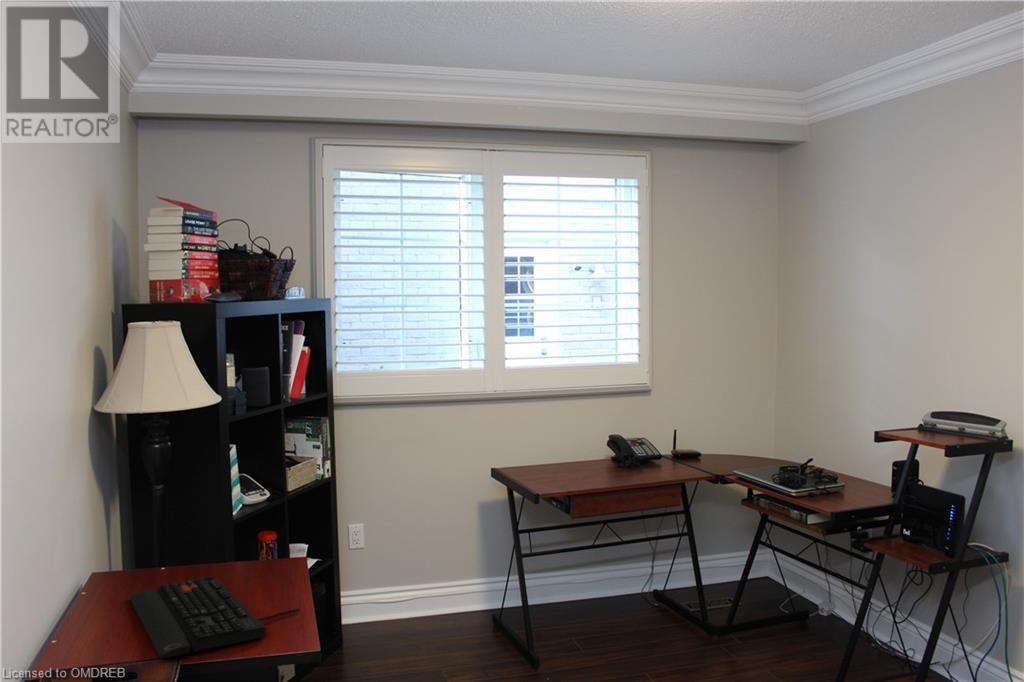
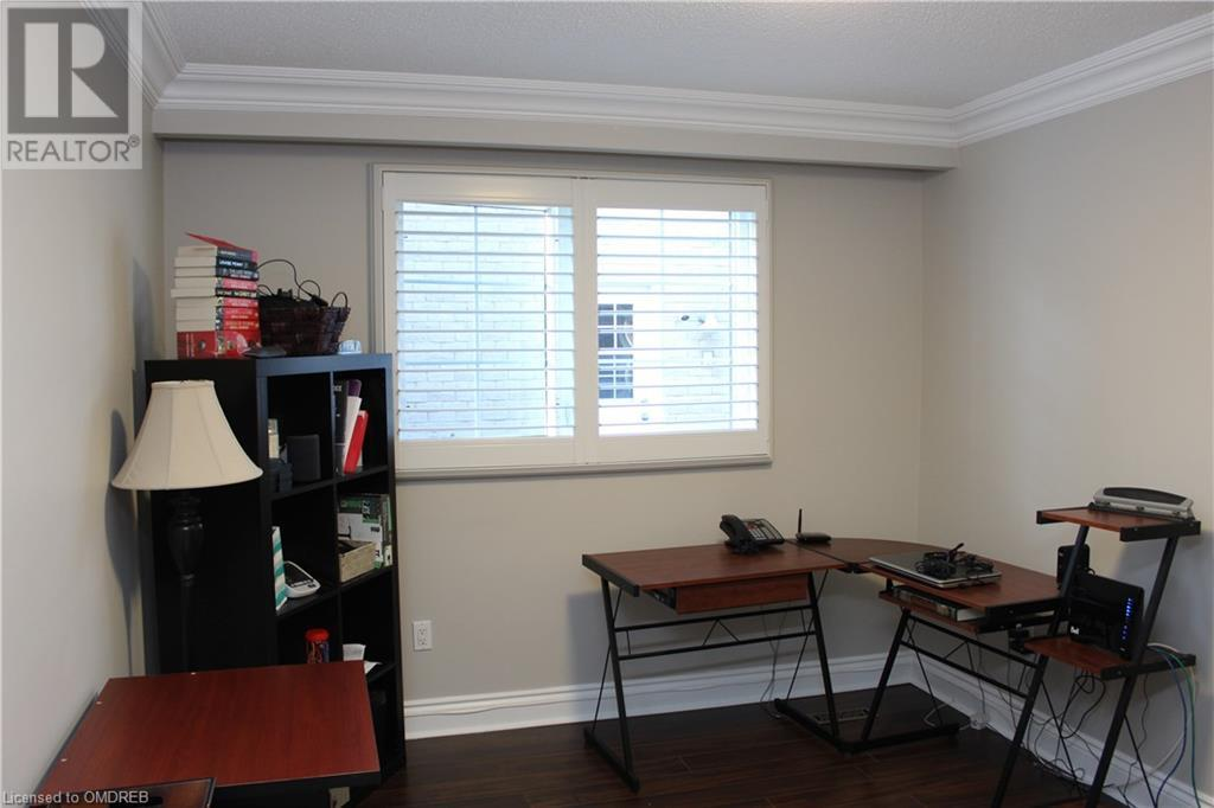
- keyboard [129,575,301,660]
